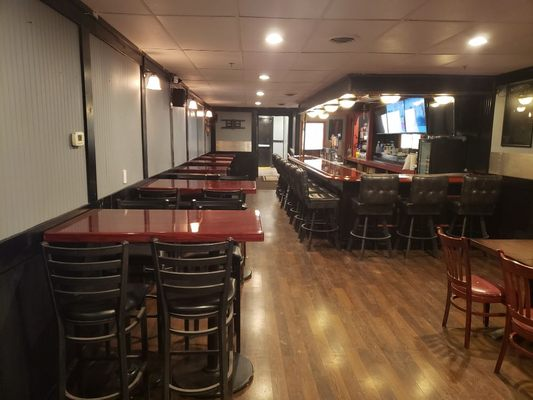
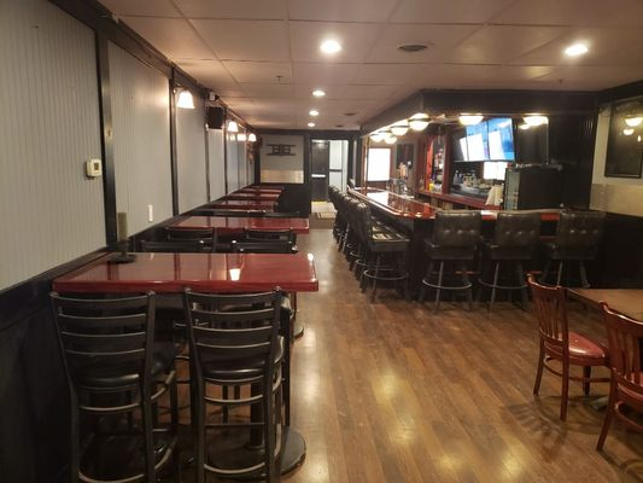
+ candle holder [109,211,140,264]
